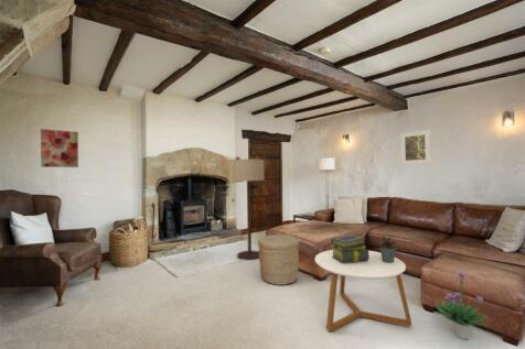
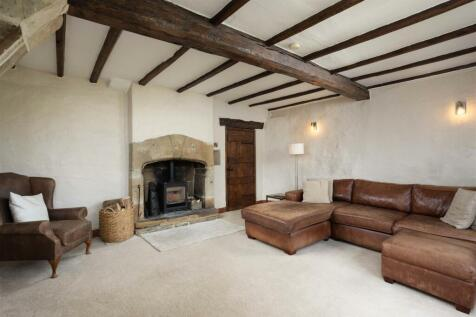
- basket [257,233,300,286]
- potted plant [377,236,399,263]
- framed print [399,129,432,166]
- wall art [40,128,79,168]
- coffee table [314,249,413,332]
- stack of books [330,235,369,263]
- potted plant [433,270,491,340]
- floor lamp [232,159,266,261]
